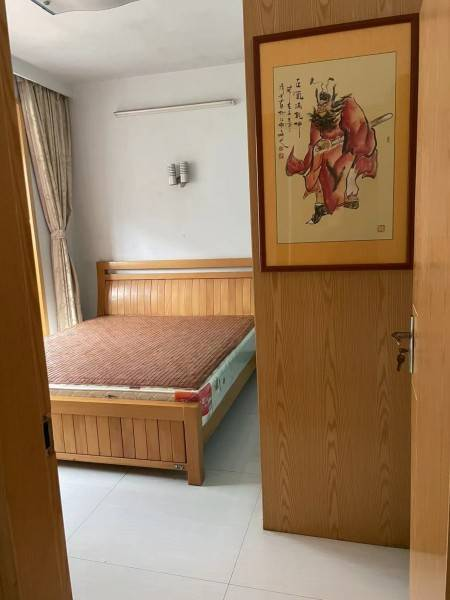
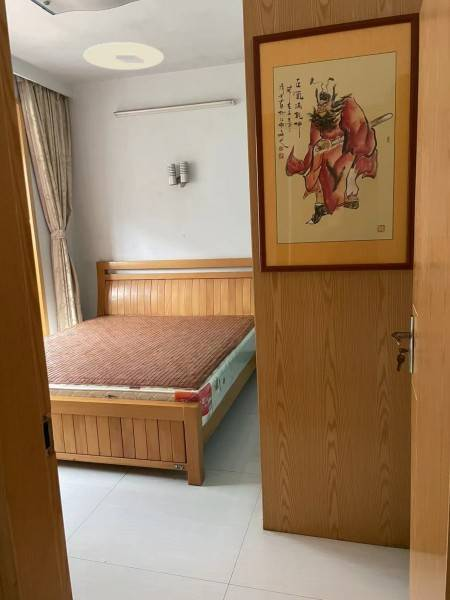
+ ceiling light [83,41,165,71]
